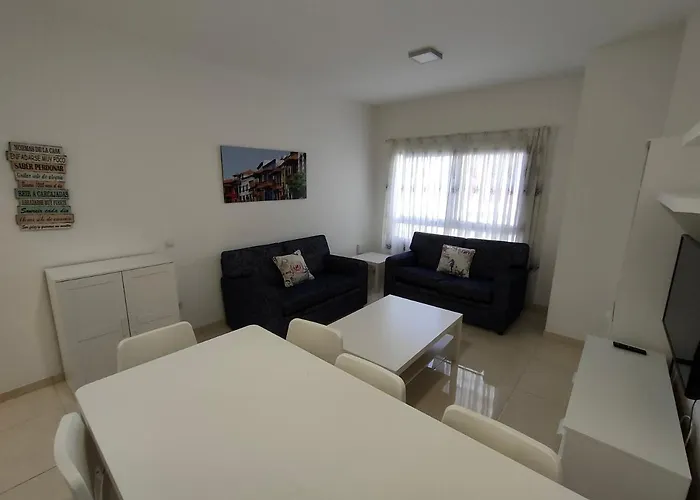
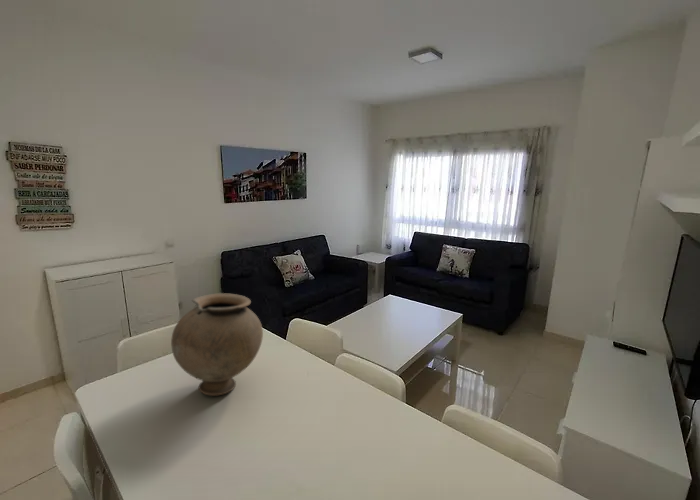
+ vase [170,292,264,397]
